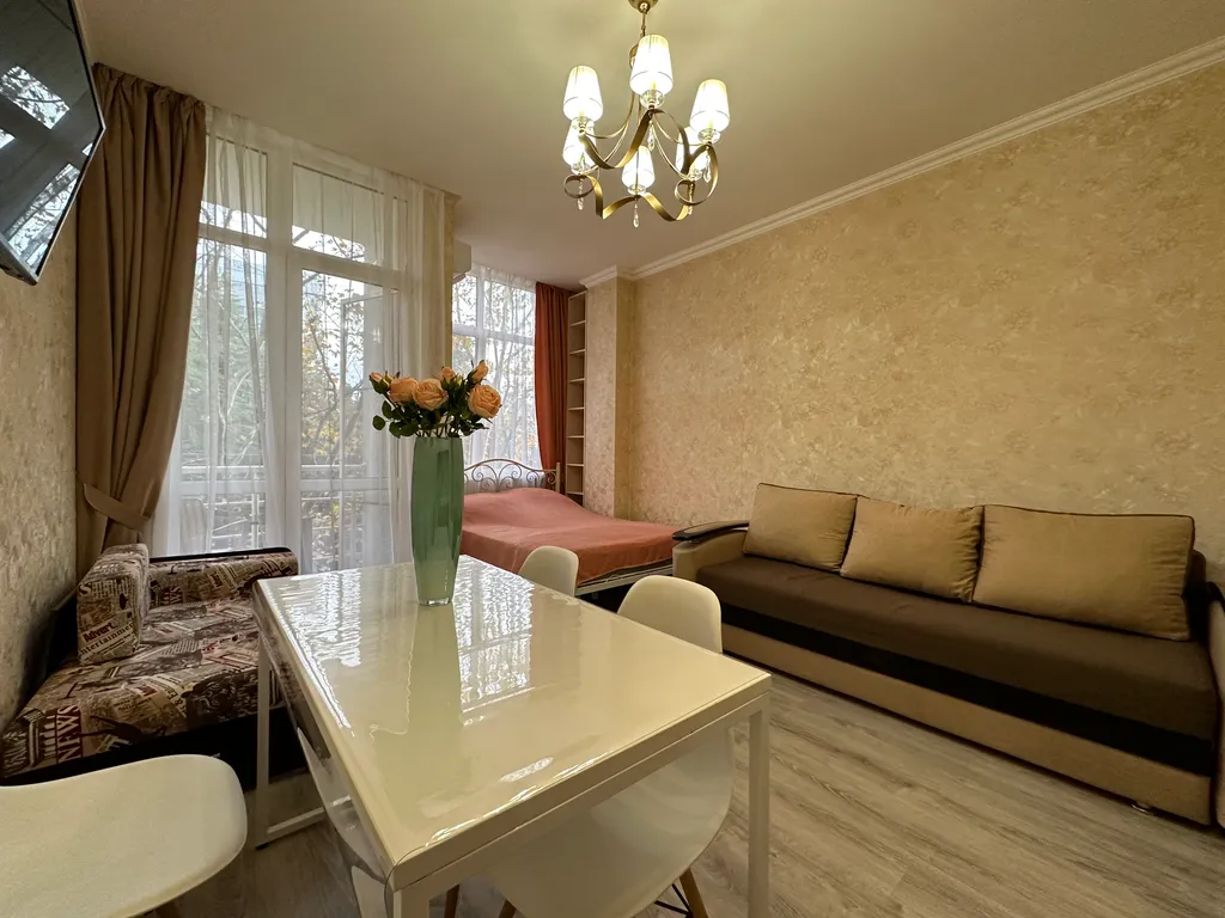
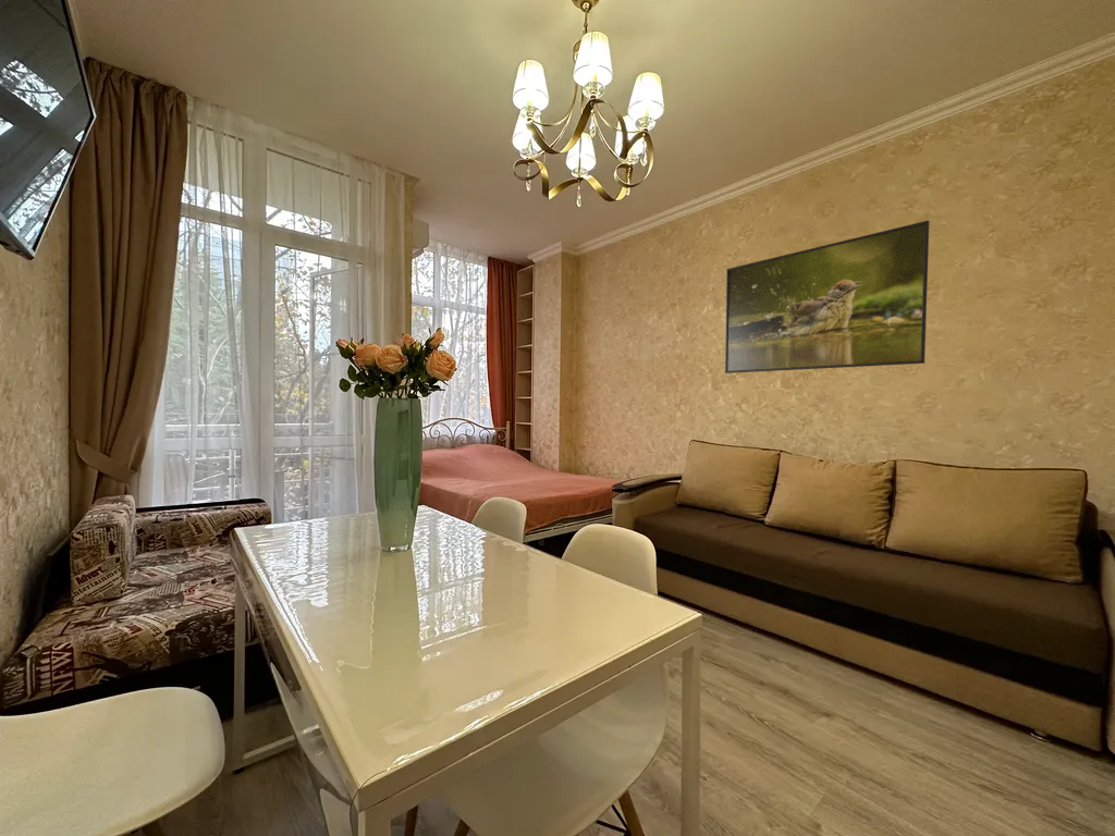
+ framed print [724,220,930,374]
